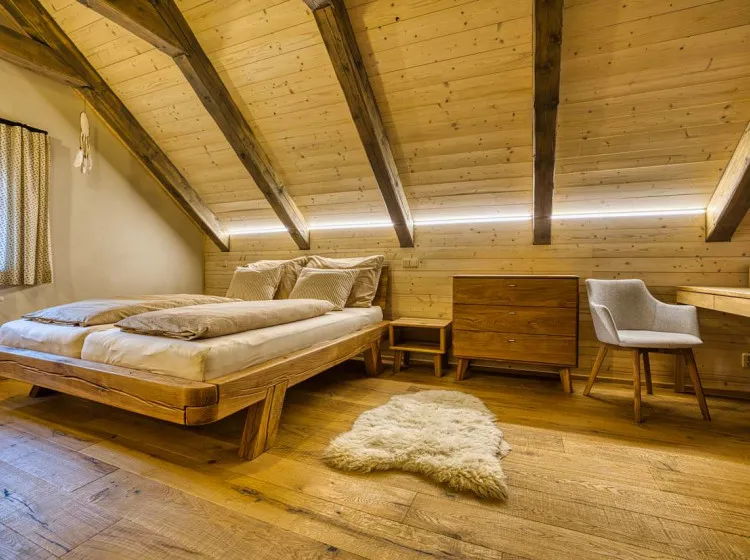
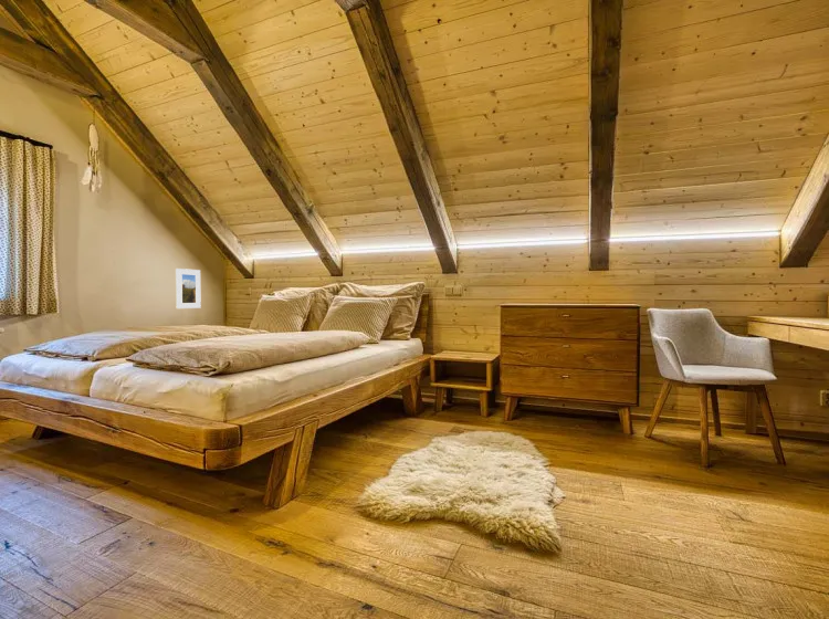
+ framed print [175,267,202,310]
